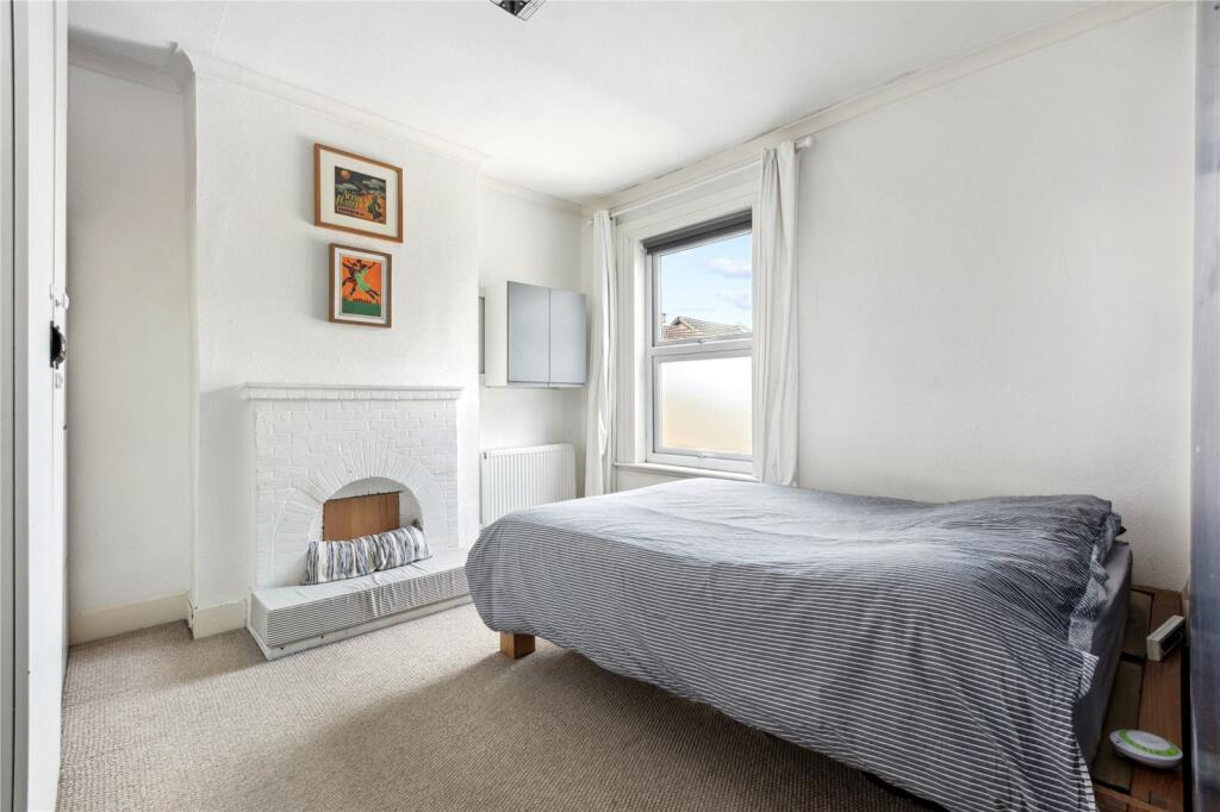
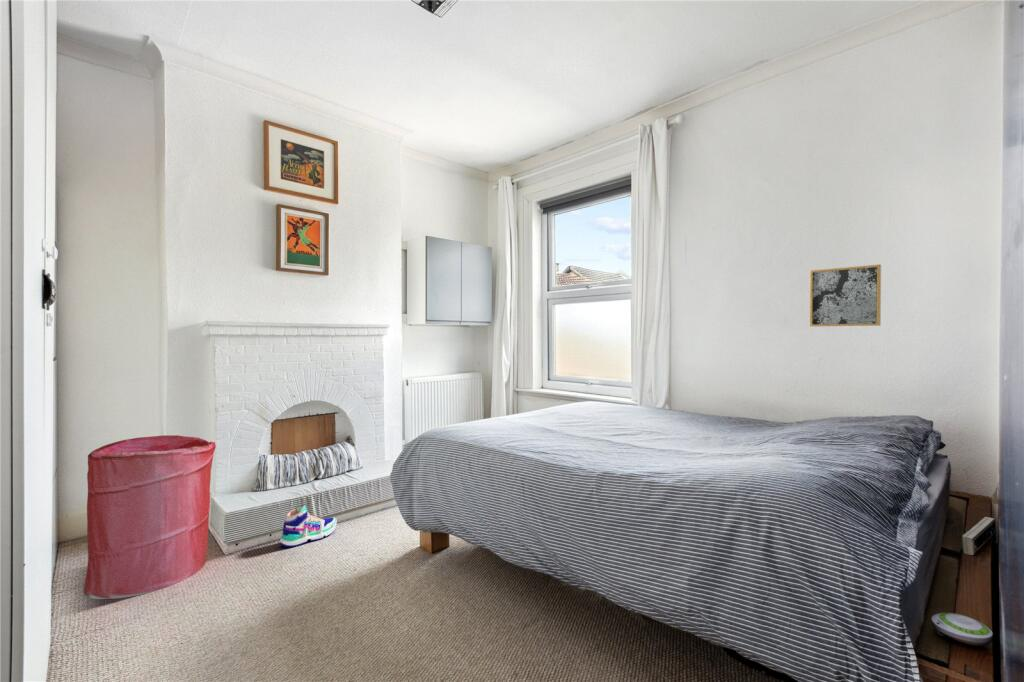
+ wall art [809,263,882,327]
+ sneaker [279,504,338,548]
+ laundry hamper [83,434,217,600]
